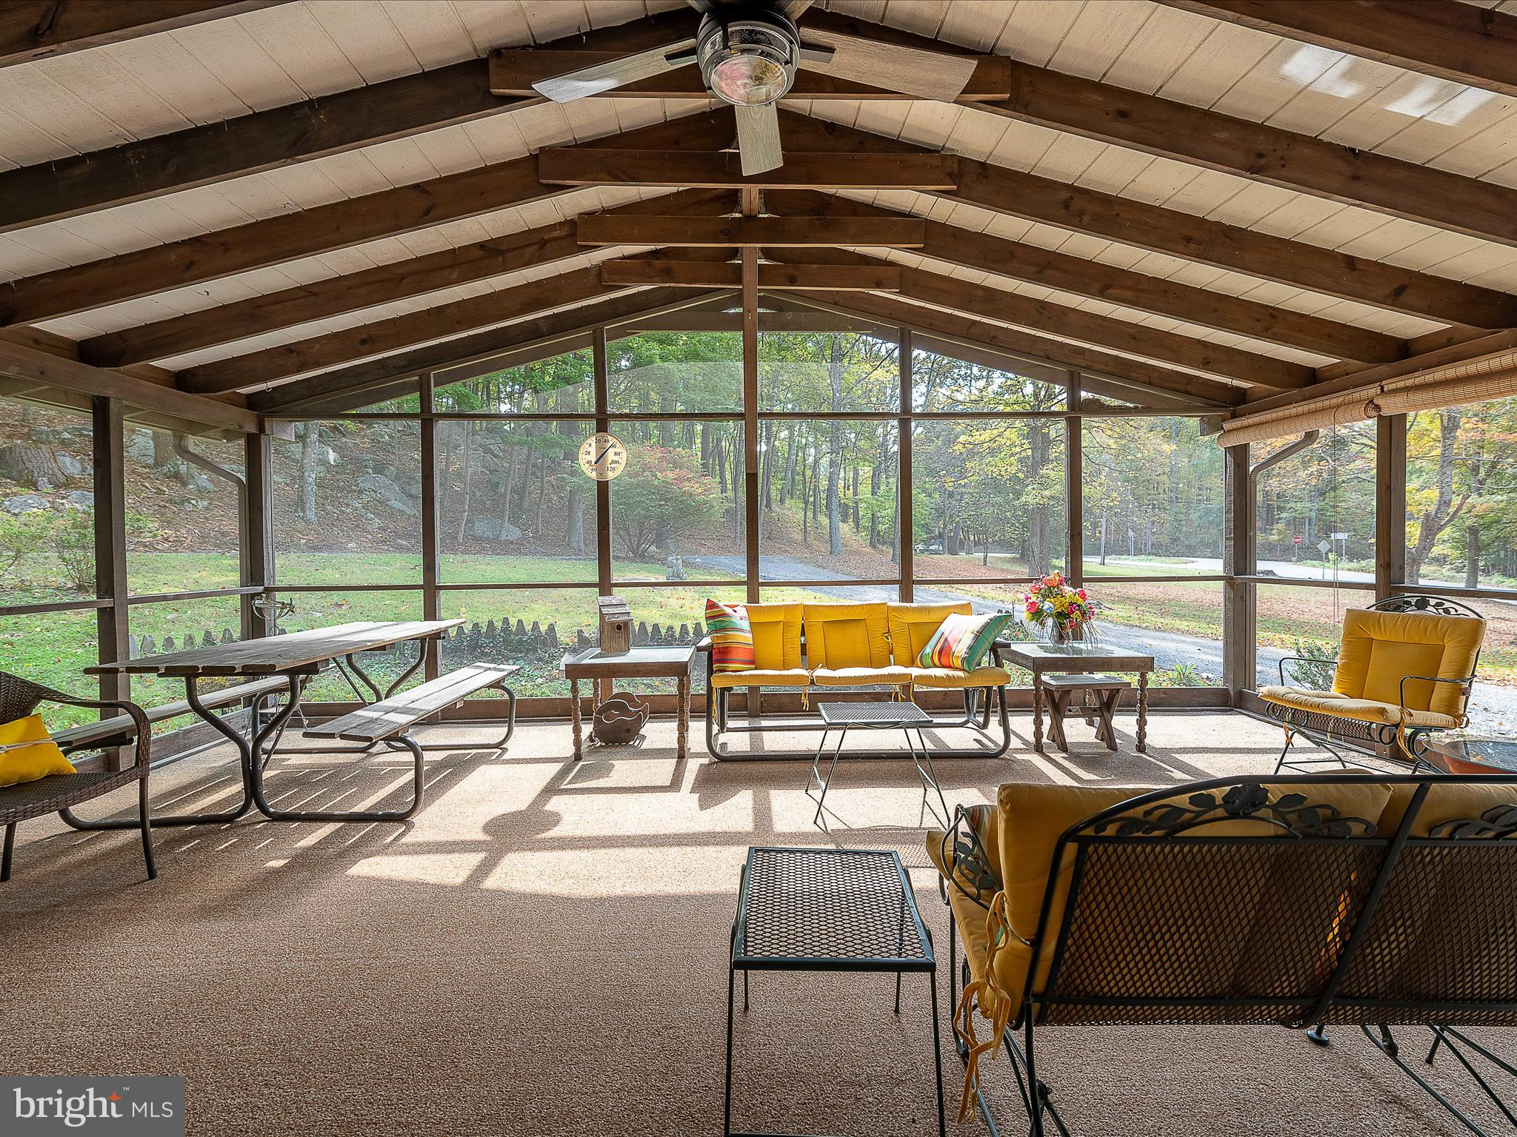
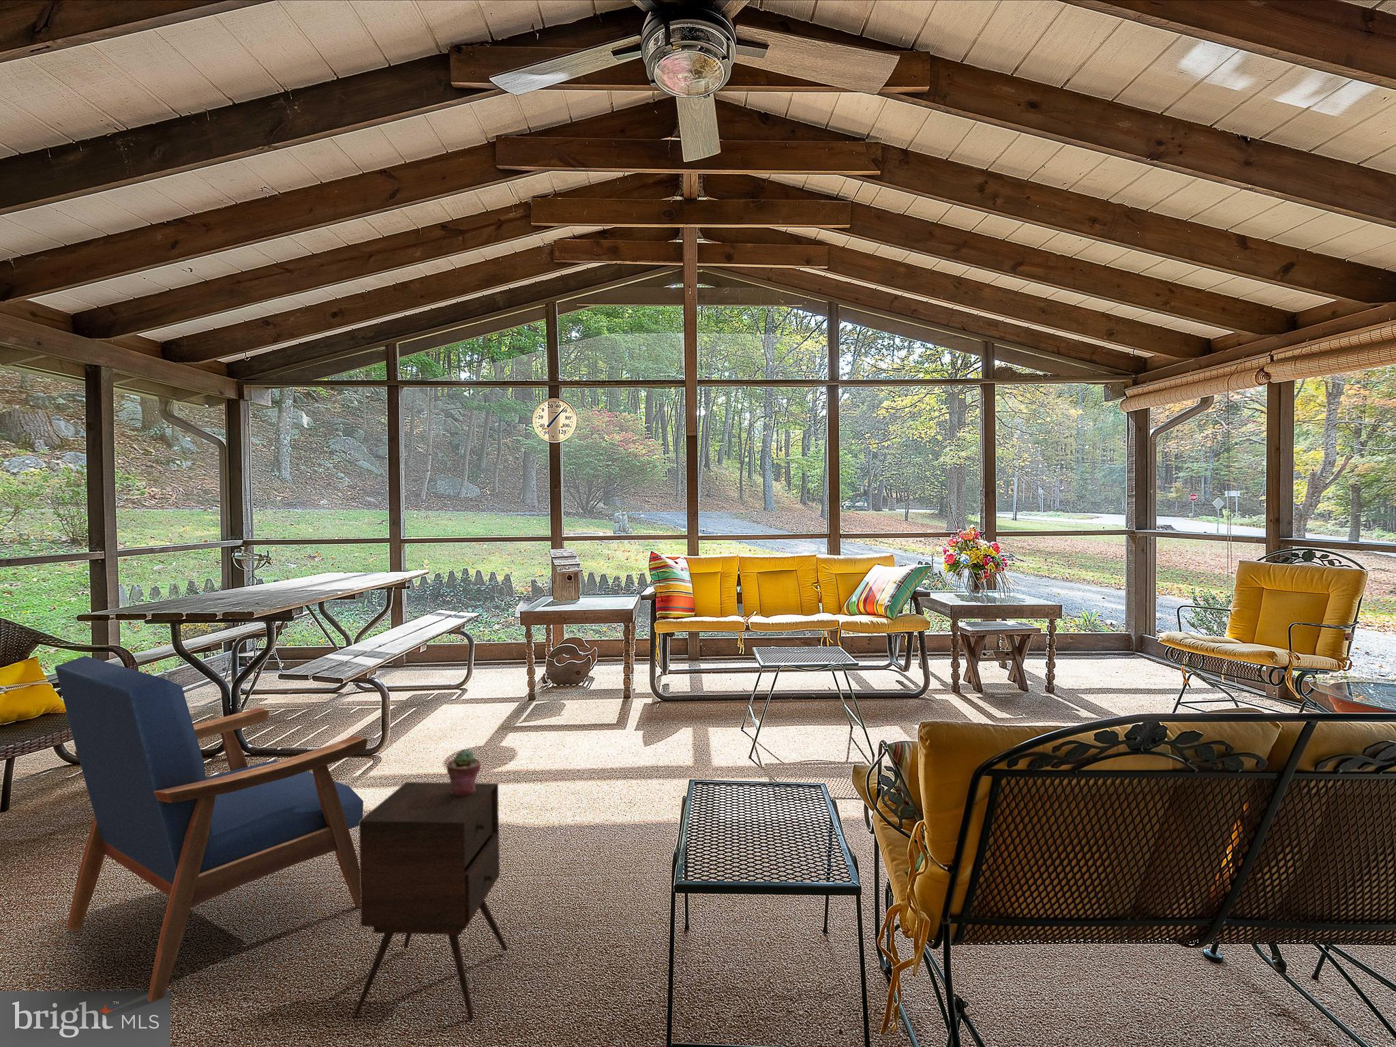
+ armchair [55,655,368,1003]
+ potted succulent [446,749,481,796]
+ side table [353,781,509,1021]
